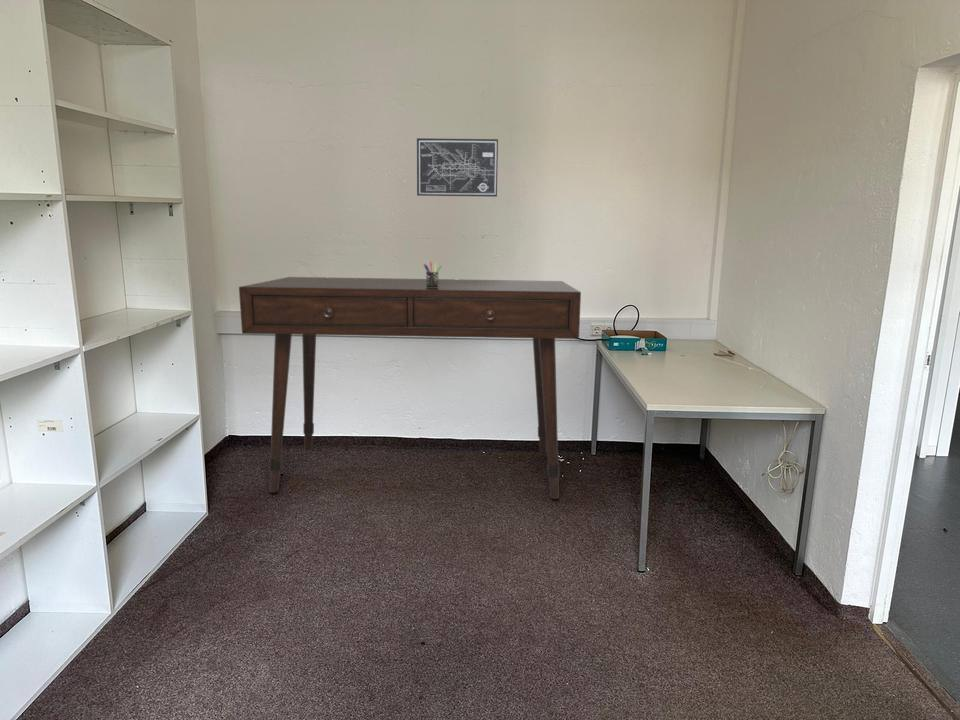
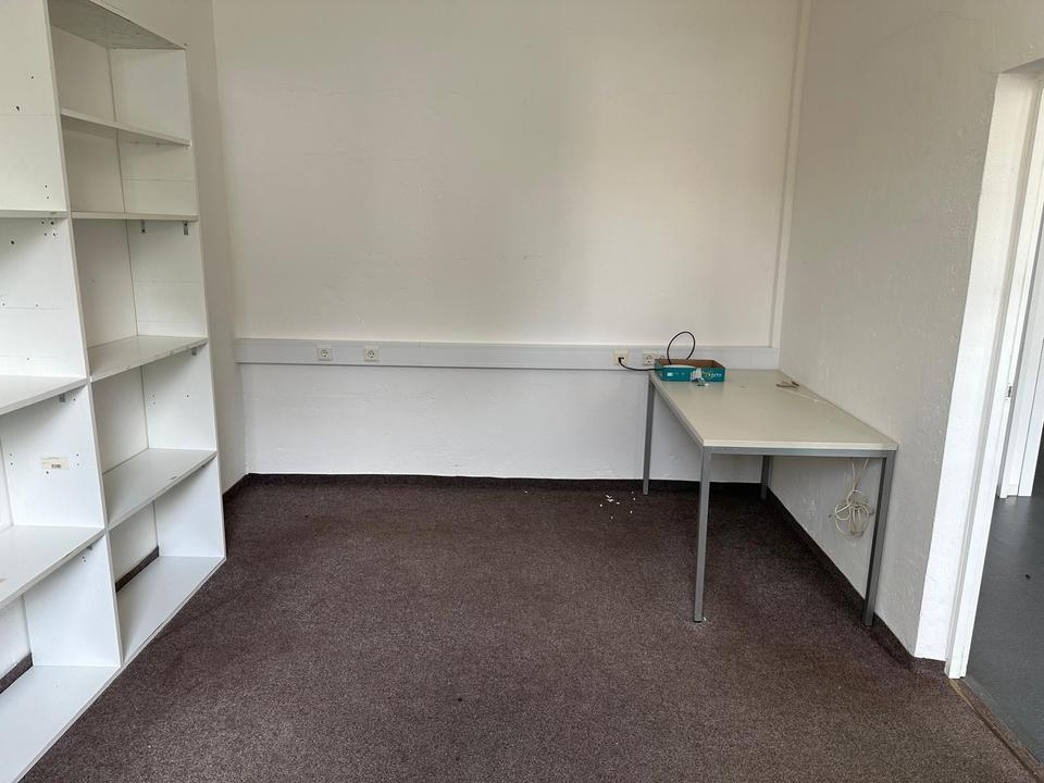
- desk [238,276,582,500]
- wall art [416,137,499,198]
- pen holder [423,260,443,288]
